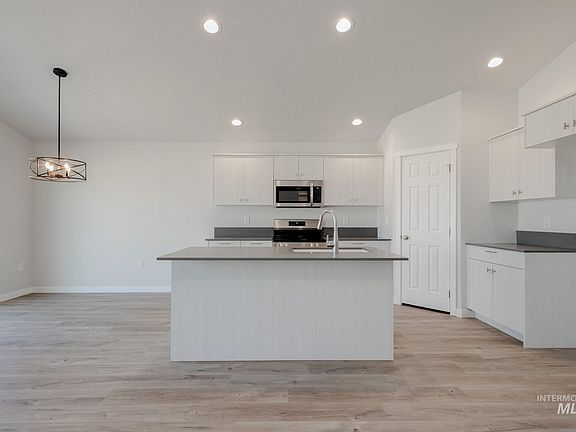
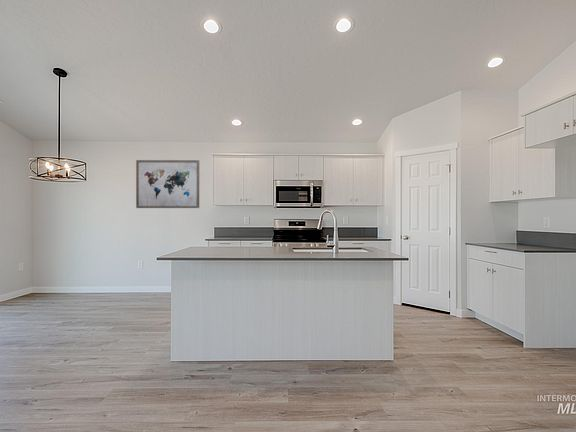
+ wall art [135,159,200,209]
